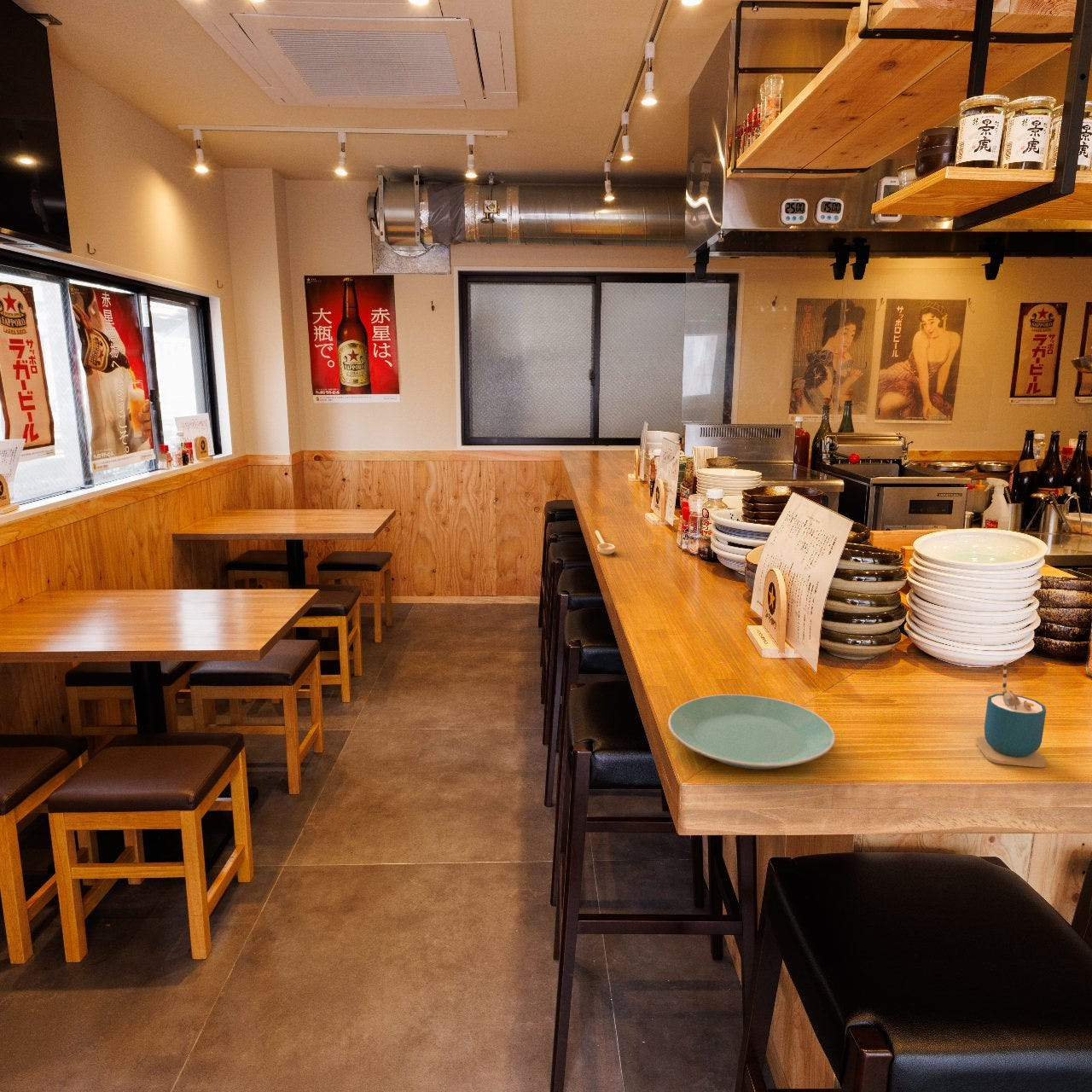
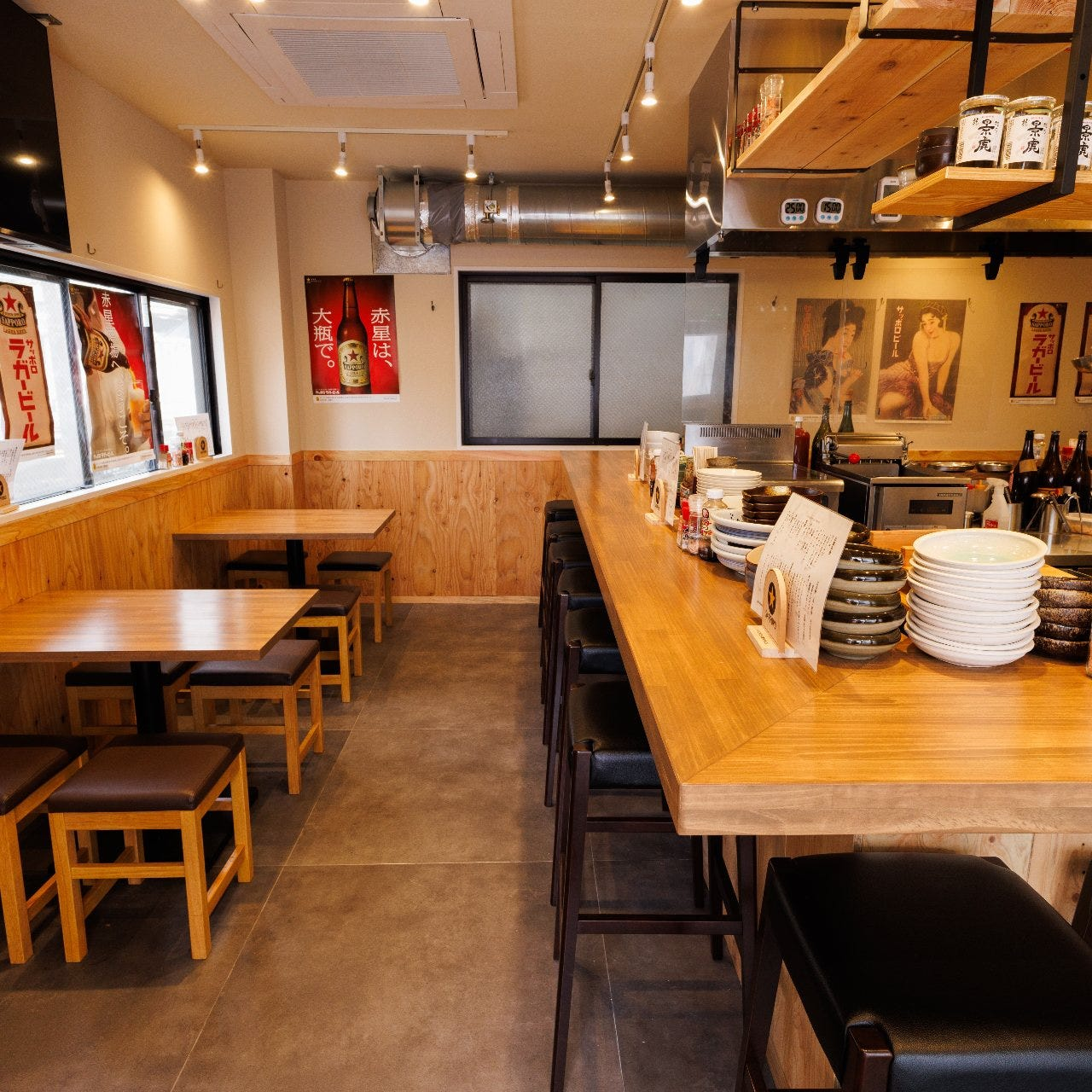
- plate [667,694,836,770]
- cup [975,661,1048,768]
- spoon [594,530,616,555]
